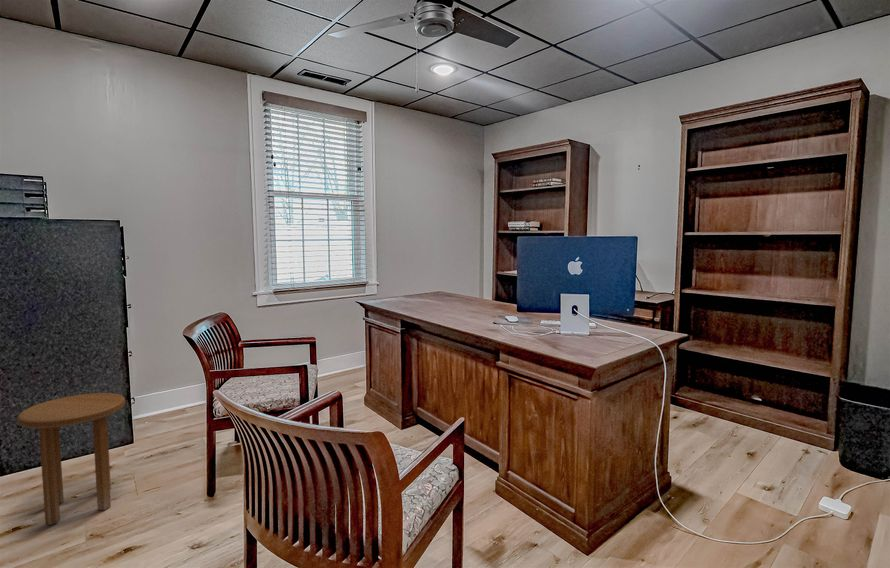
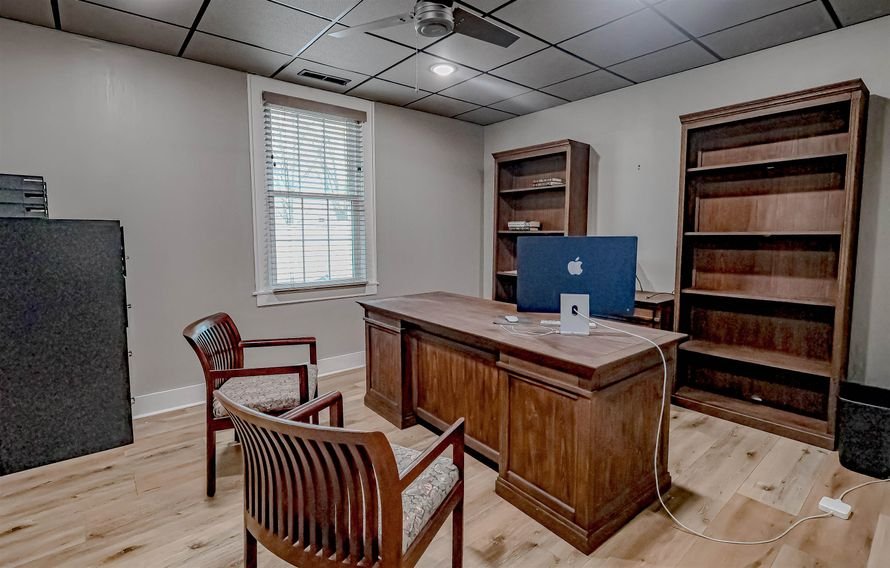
- side table [16,392,126,526]
